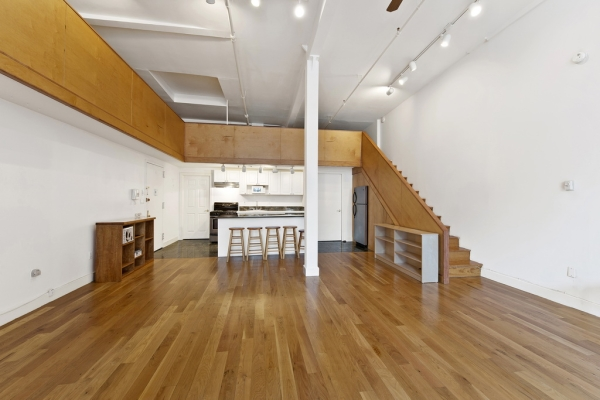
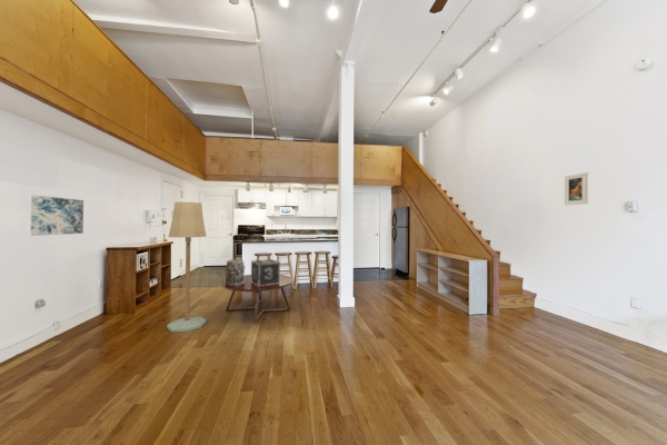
+ decorative cube [250,258,281,286]
+ decorative urn [225,257,246,286]
+ wall art [30,194,84,237]
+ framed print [564,171,589,206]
+ floor lamp [166,200,208,333]
+ coffee table [220,274,295,324]
